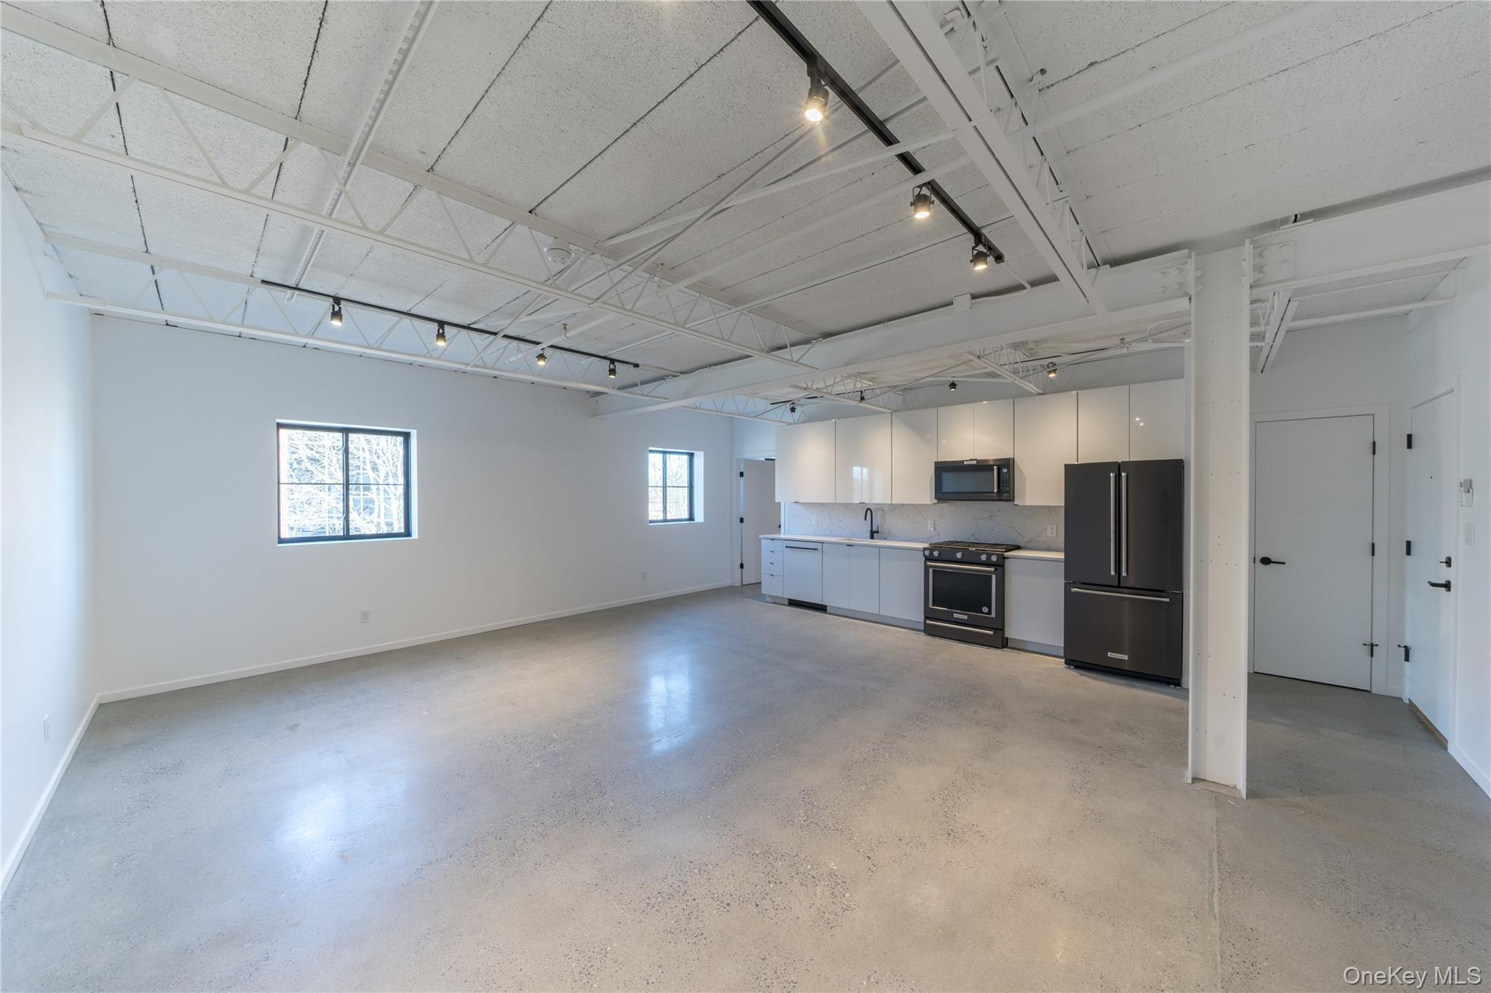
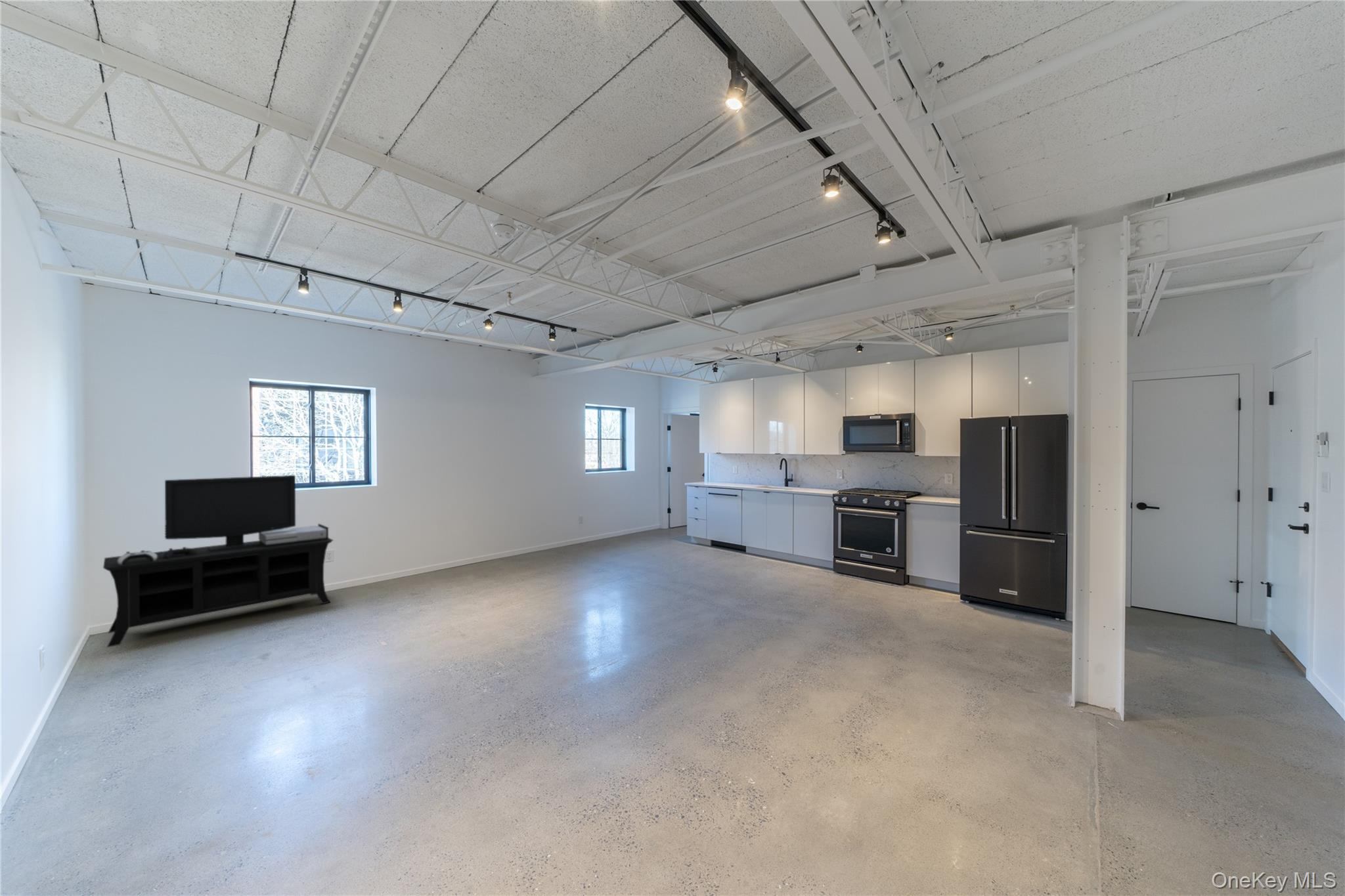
+ media console [102,475,334,648]
